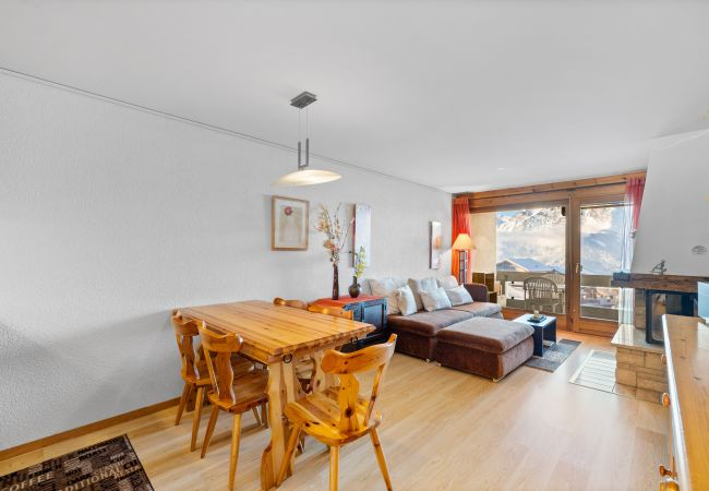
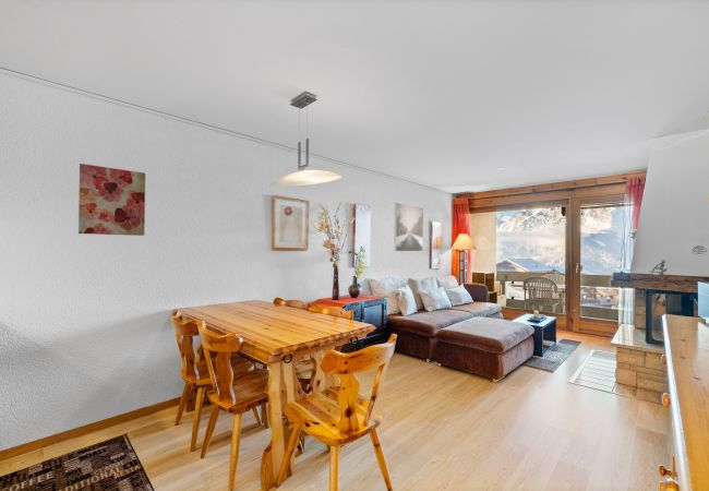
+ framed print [393,202,424,252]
+ wall art [77,163,146,237]
